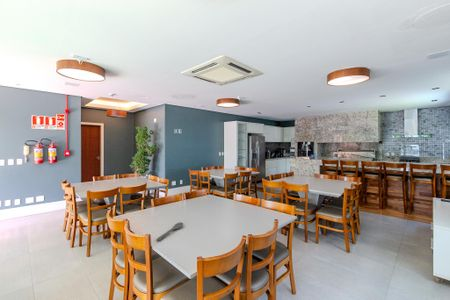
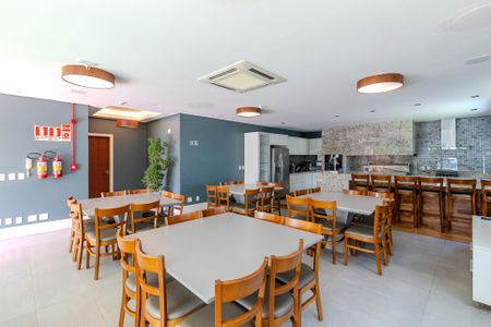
- spoon [156,221,184,242]
